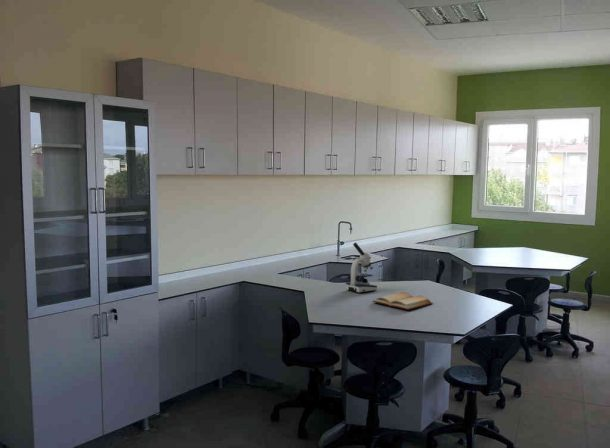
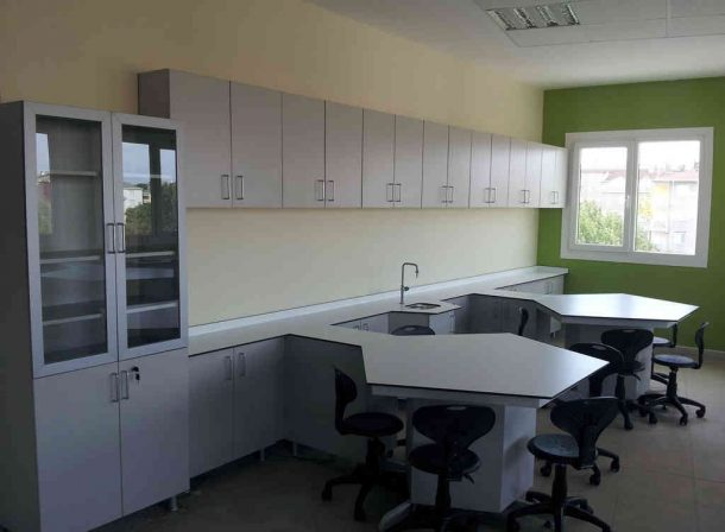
- microscope [345,242,378,294]
- bible [371,291,434,311]
